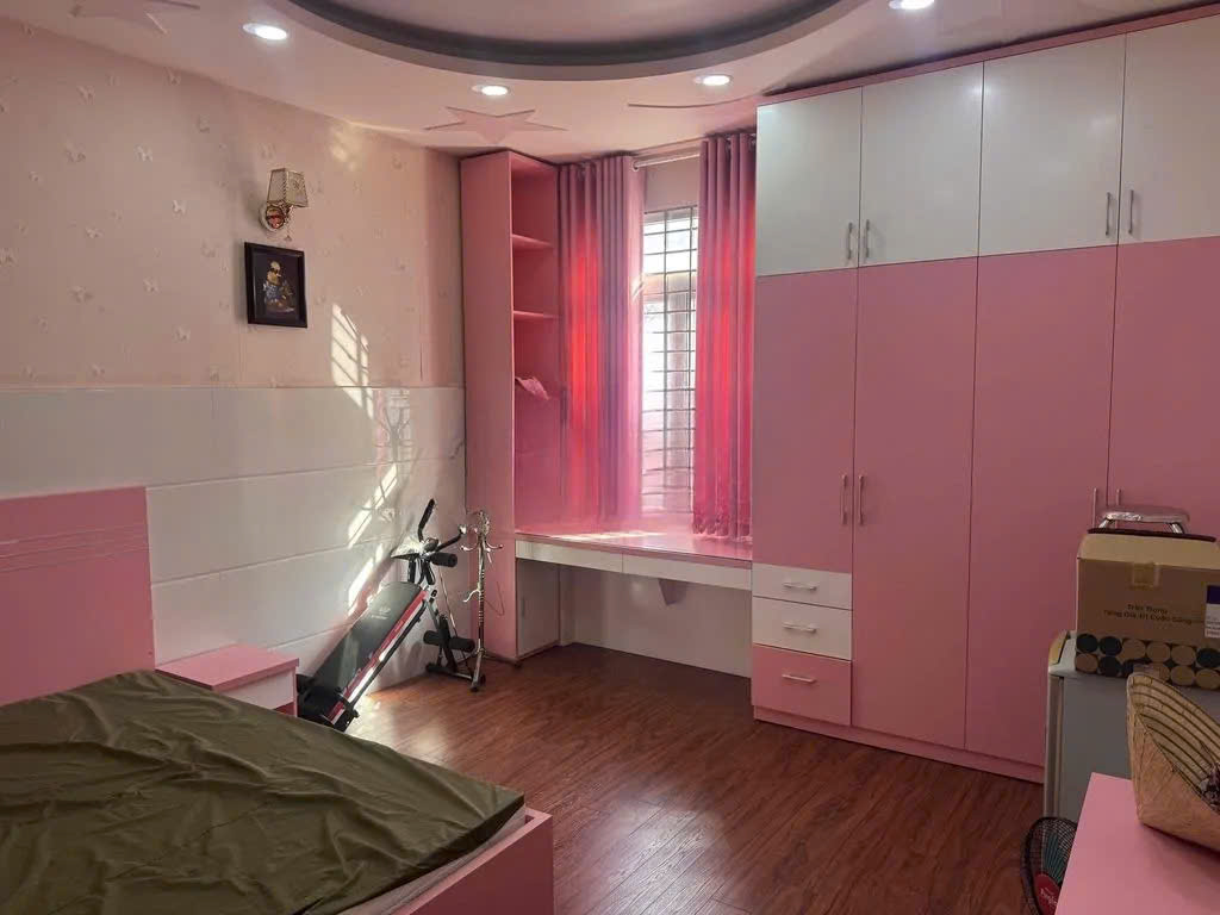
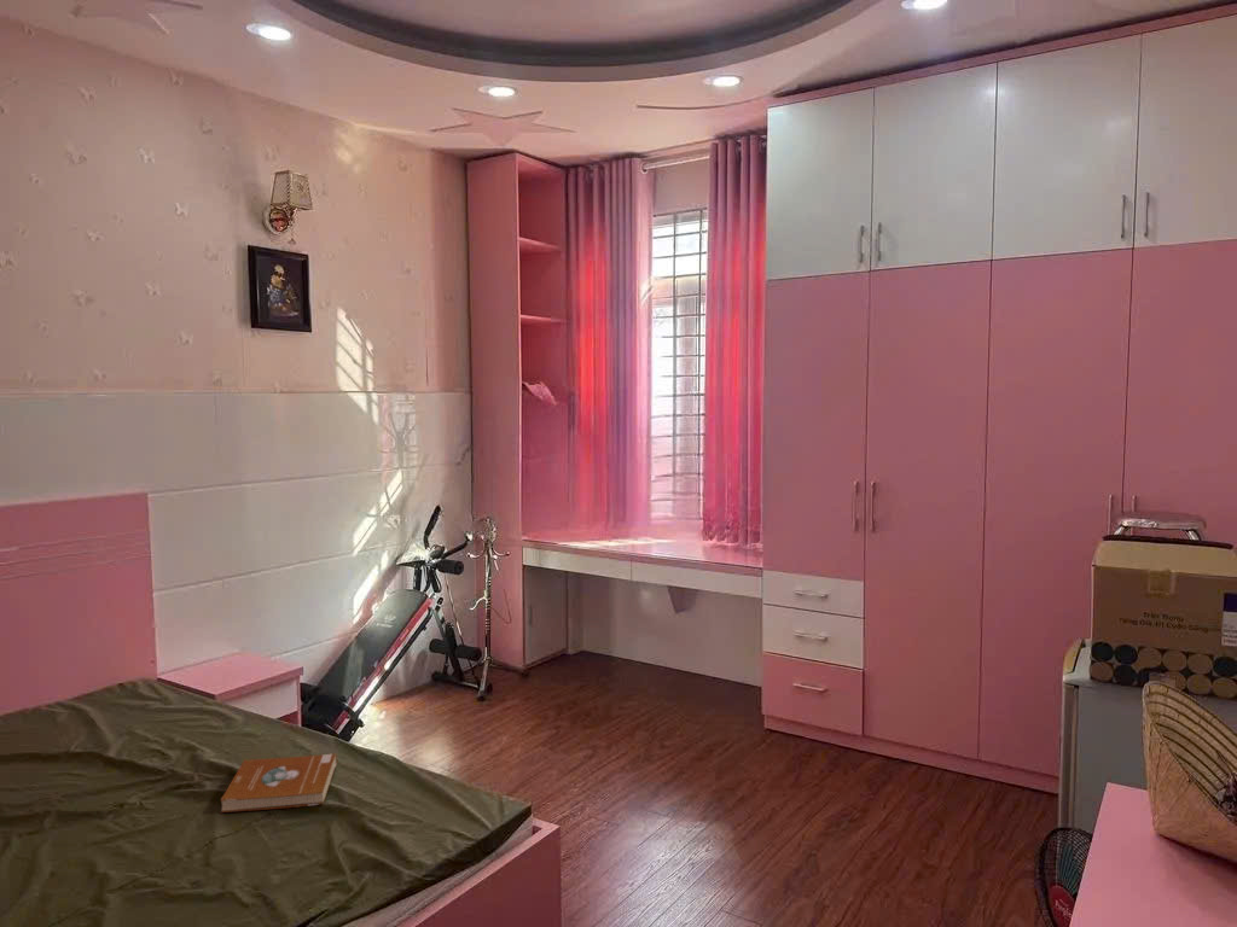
+ book [220,753,338,814]
